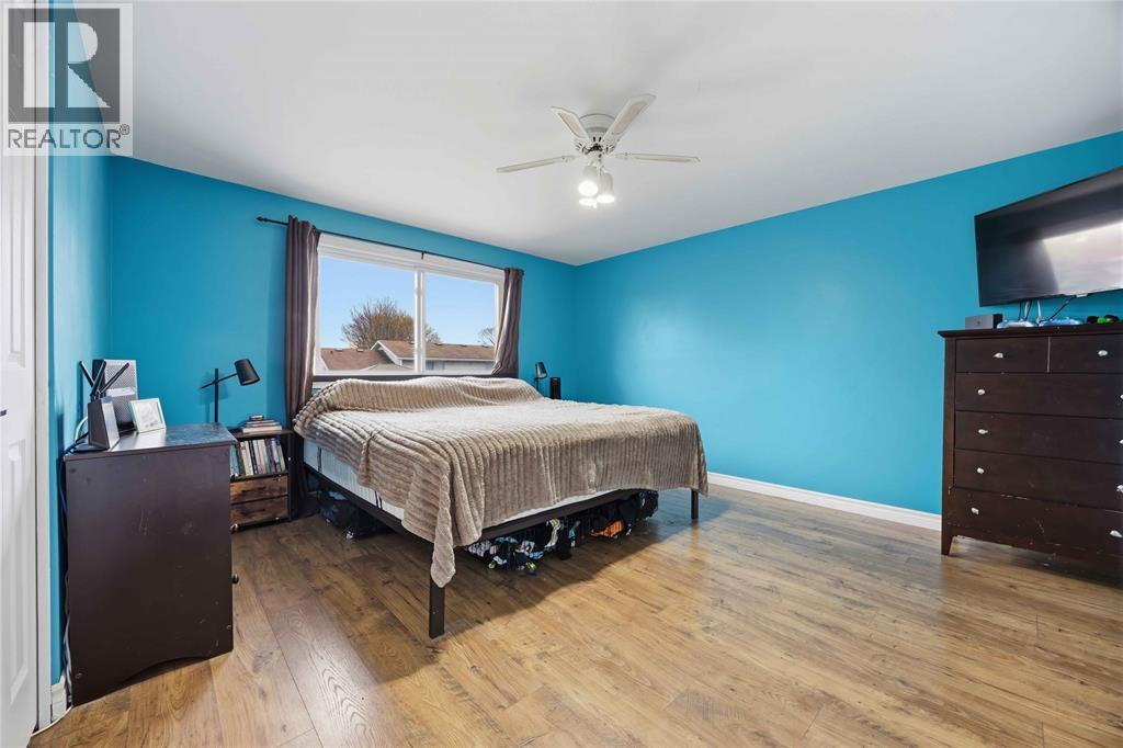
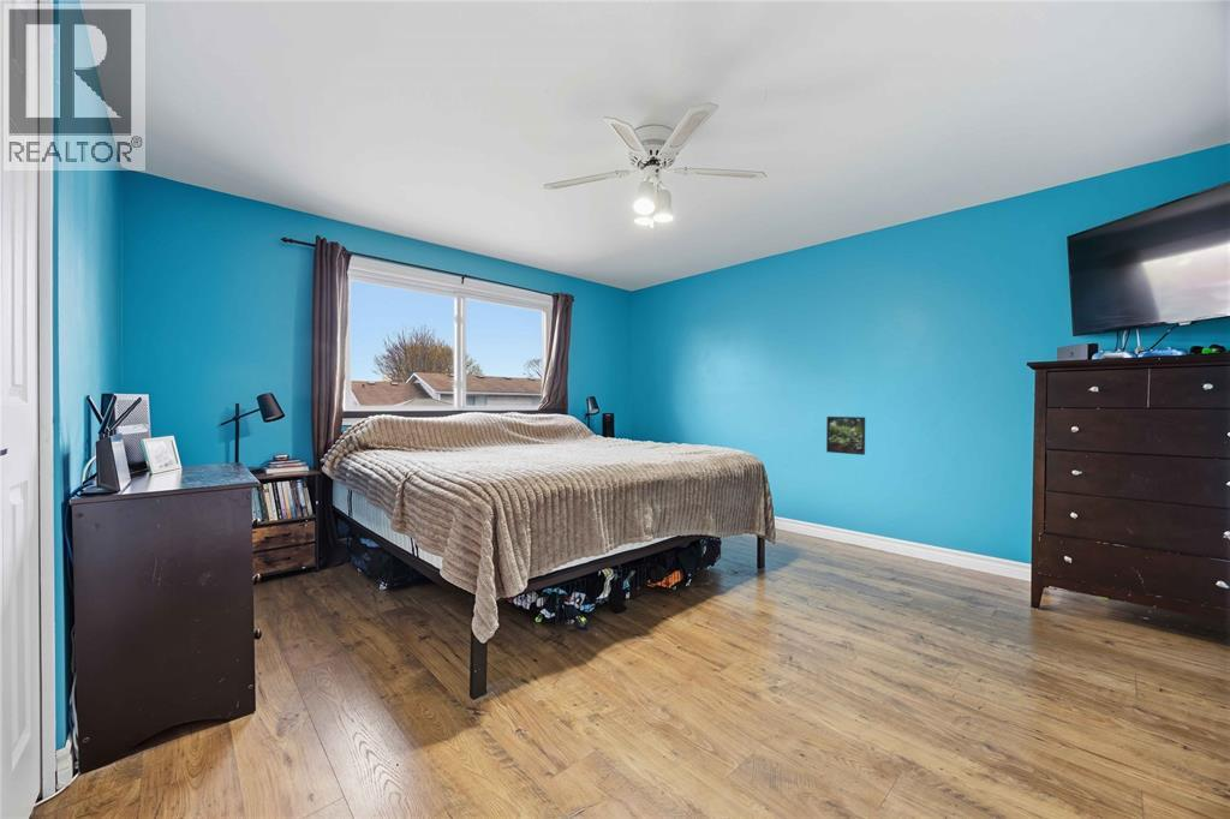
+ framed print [825,416,866,456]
